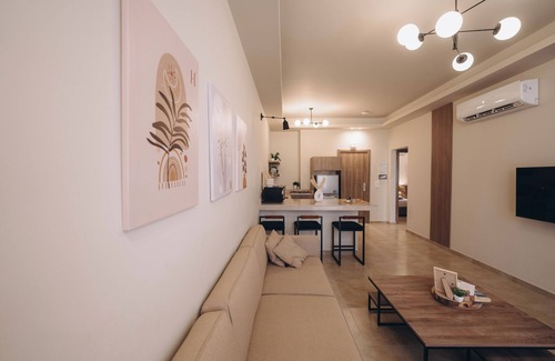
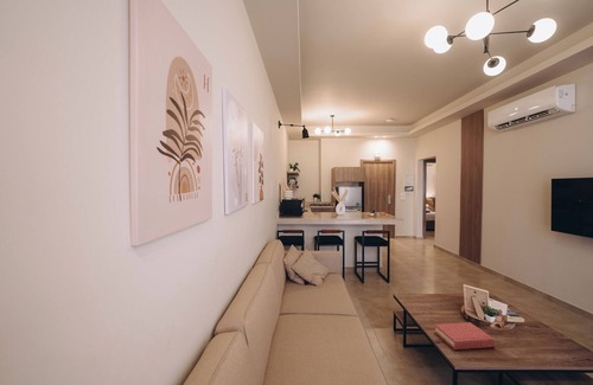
+ hardback book [433,321,496,351]
